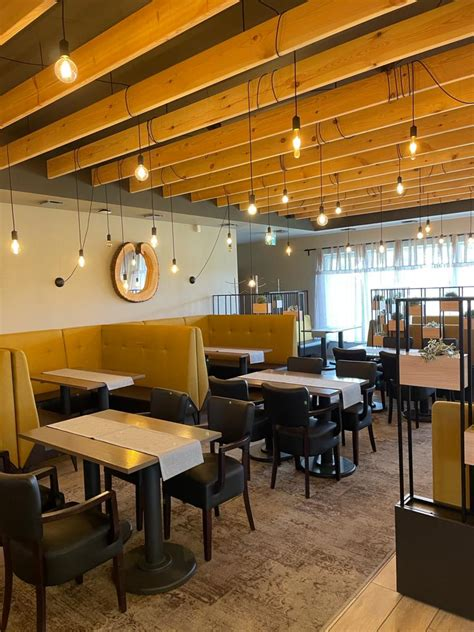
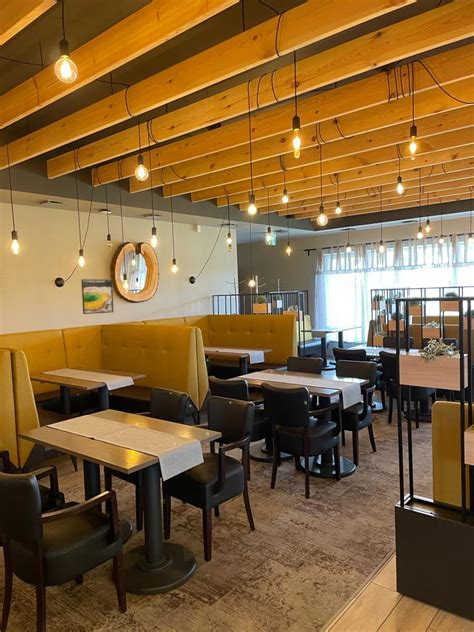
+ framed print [81,278,115,315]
